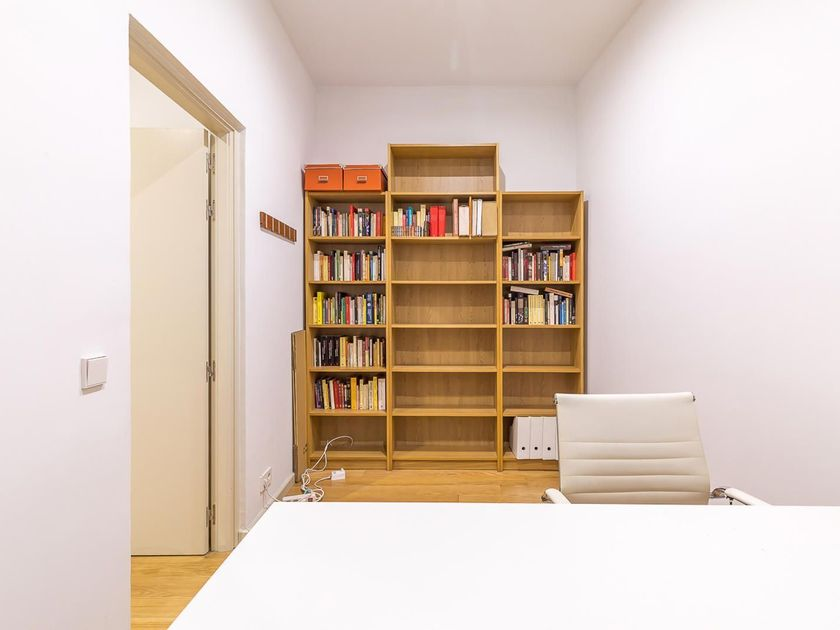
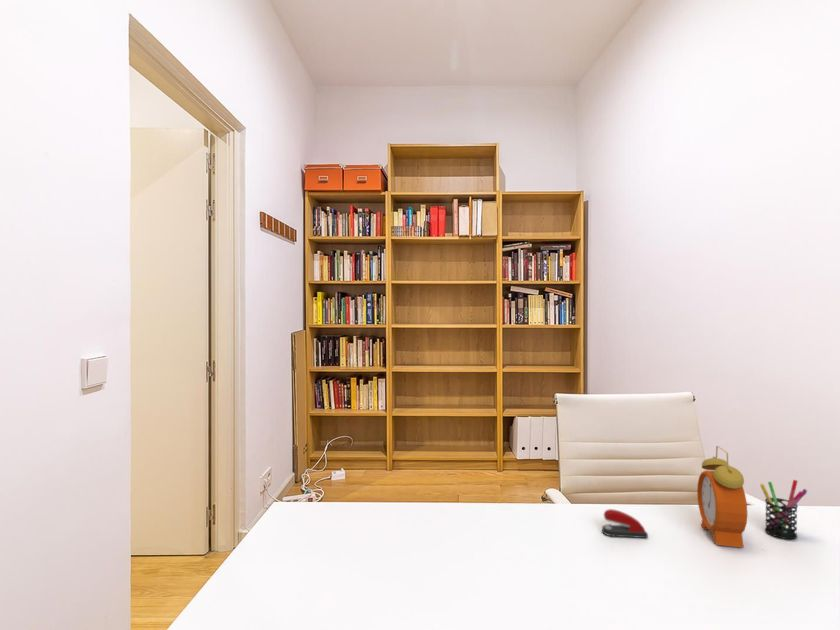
+ alarm clock [696,445,748,549]
+ stapler [601,508,649,539]
+ pen holder [759,479,808,540]
